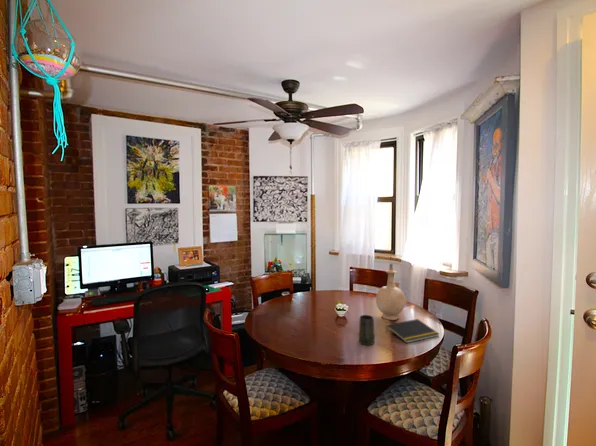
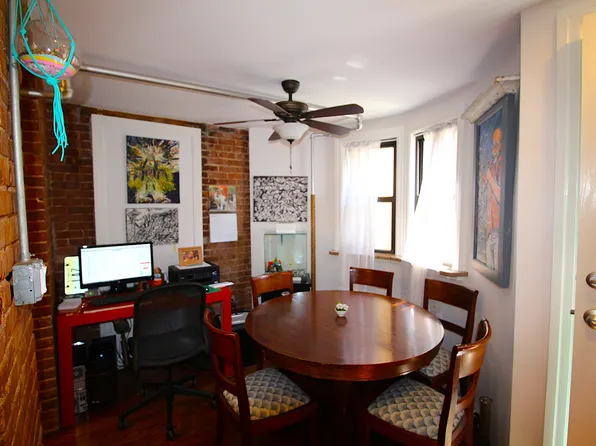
- mug [358,314,376,346]
- vase [375,262,406,321]
- notepad [385,318,440,344]
